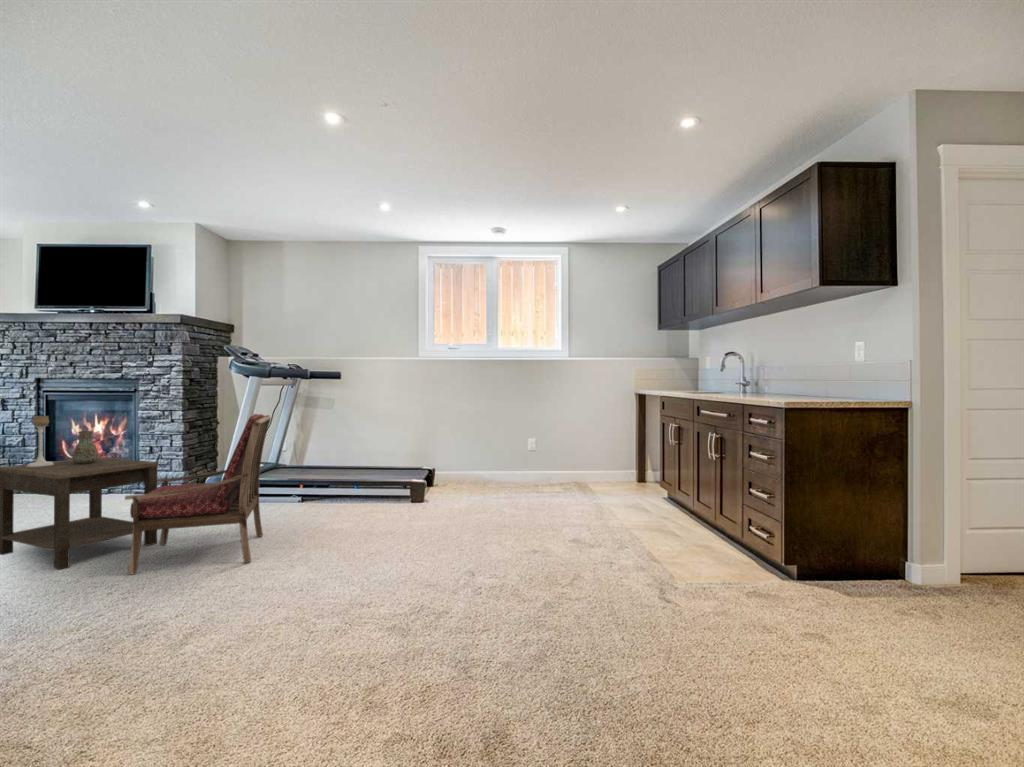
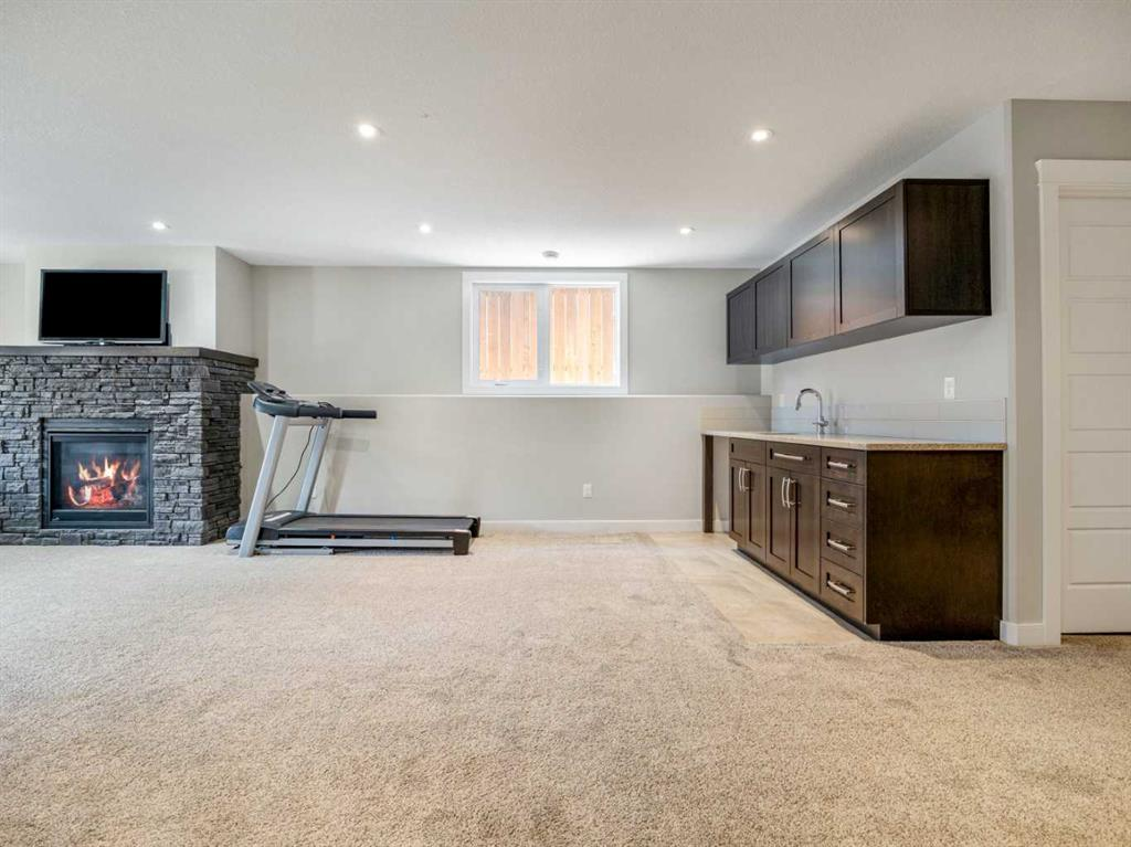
- armchair [124,413,272,576]
- side table [0,456,159,571]
- candle holder [26,415,54,467]
- decorative vase [71,430,100,464]
